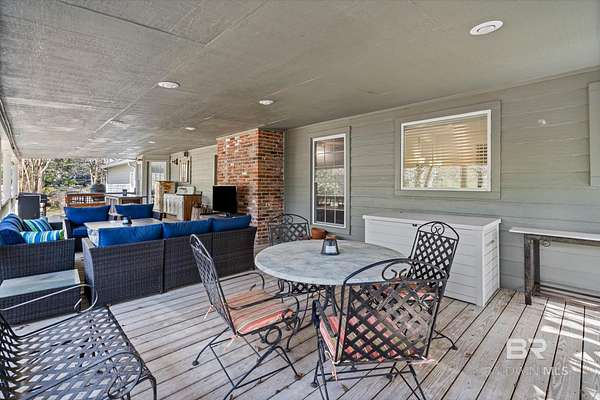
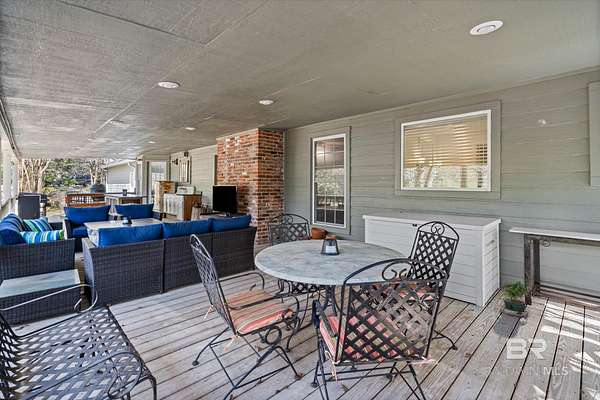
+ potted plant [500,279,531,319]
